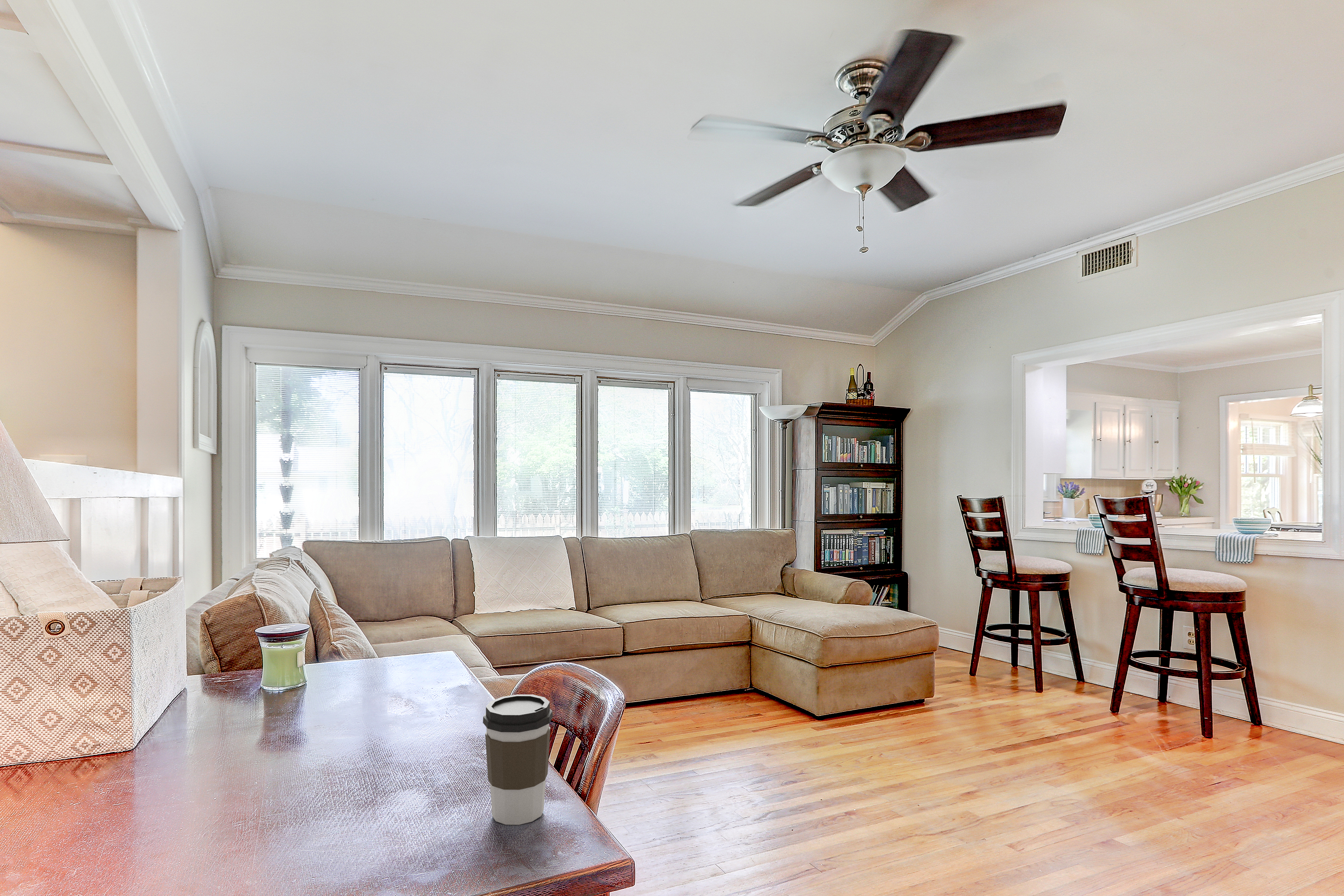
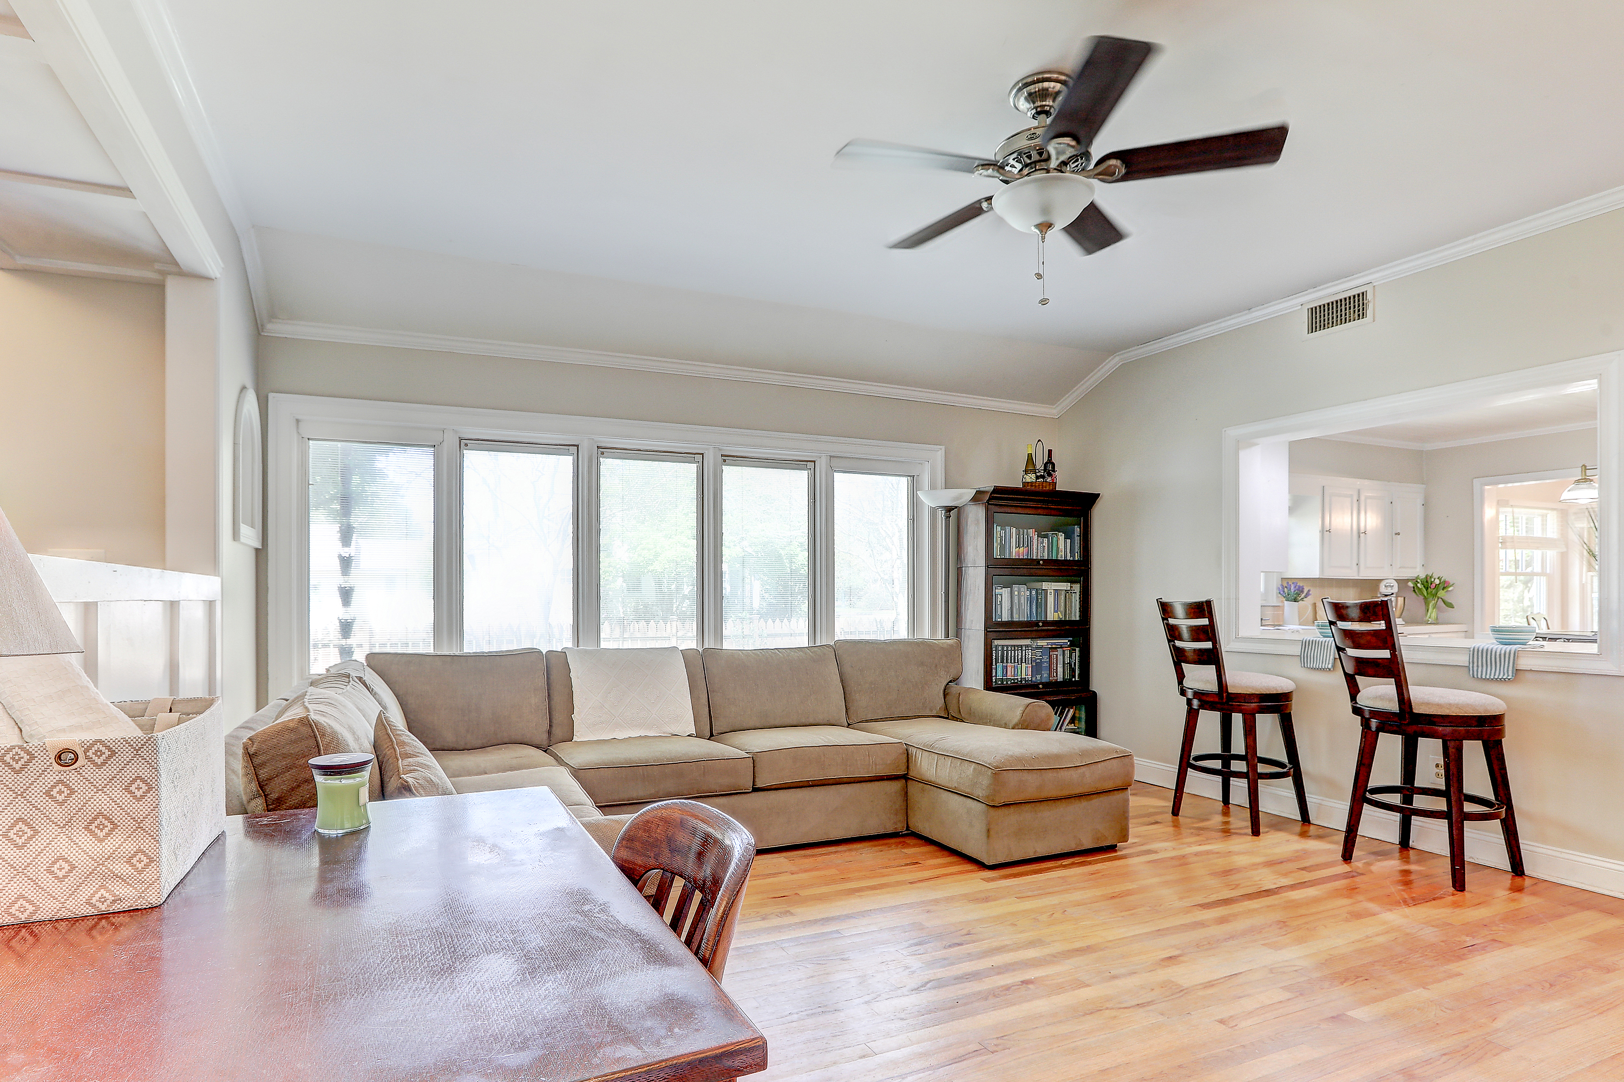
- coffee cup [482,694,553,825]
